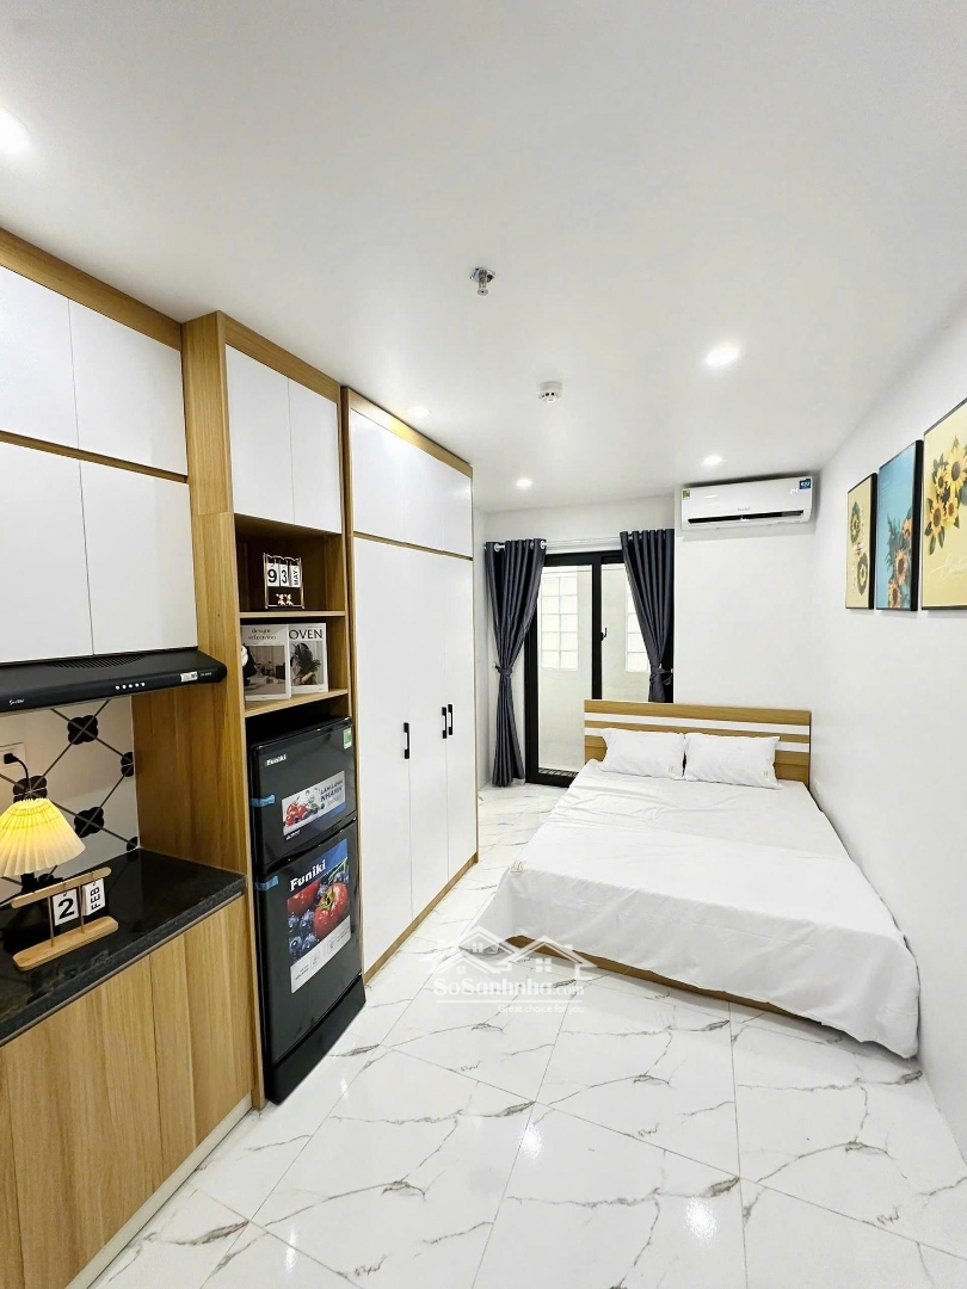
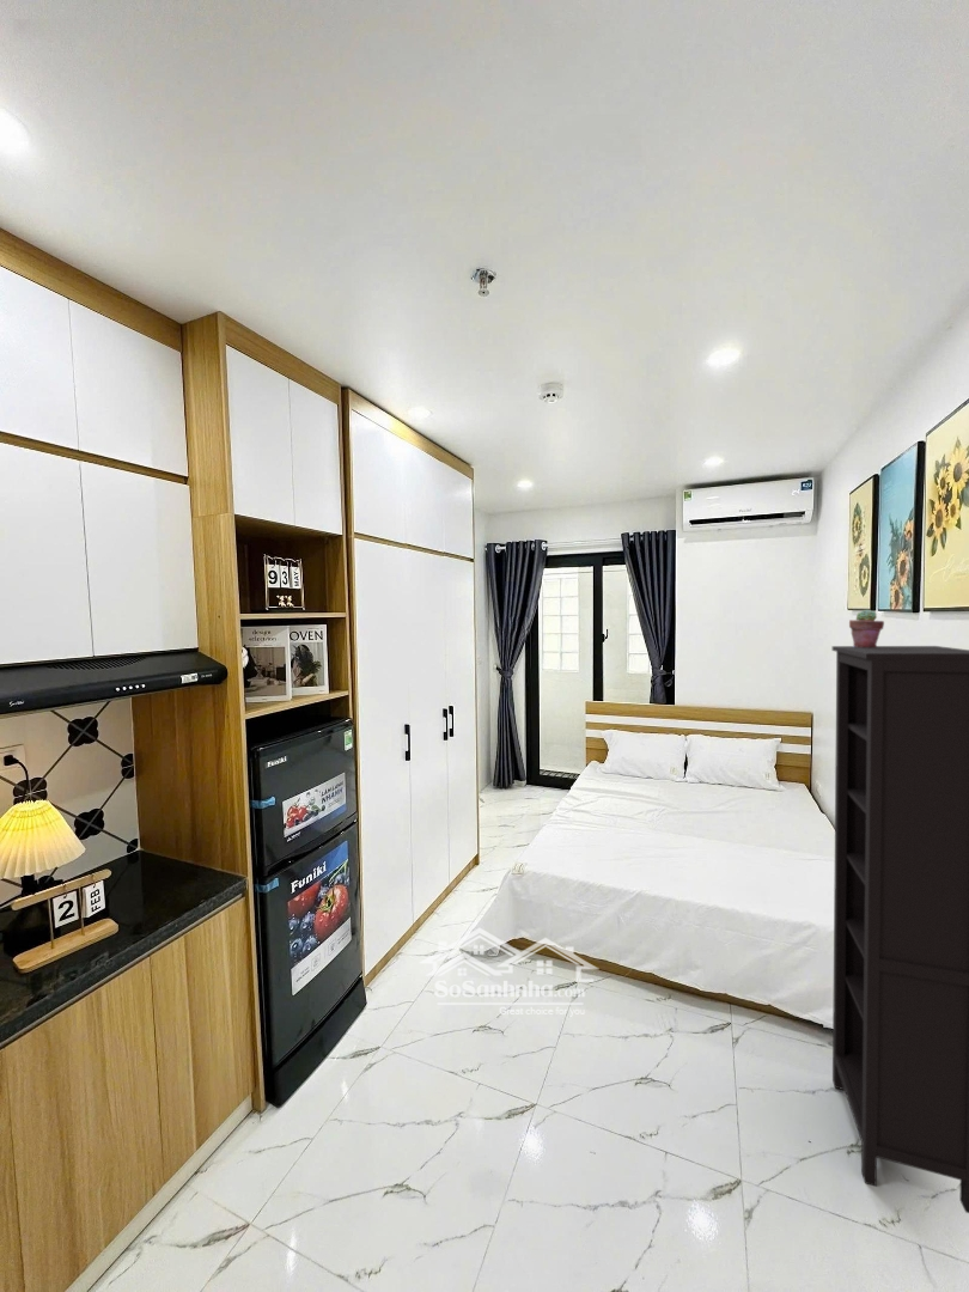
+ potted succulent [848,608,885,647]
+ bookcase [831,645,969,1214]
